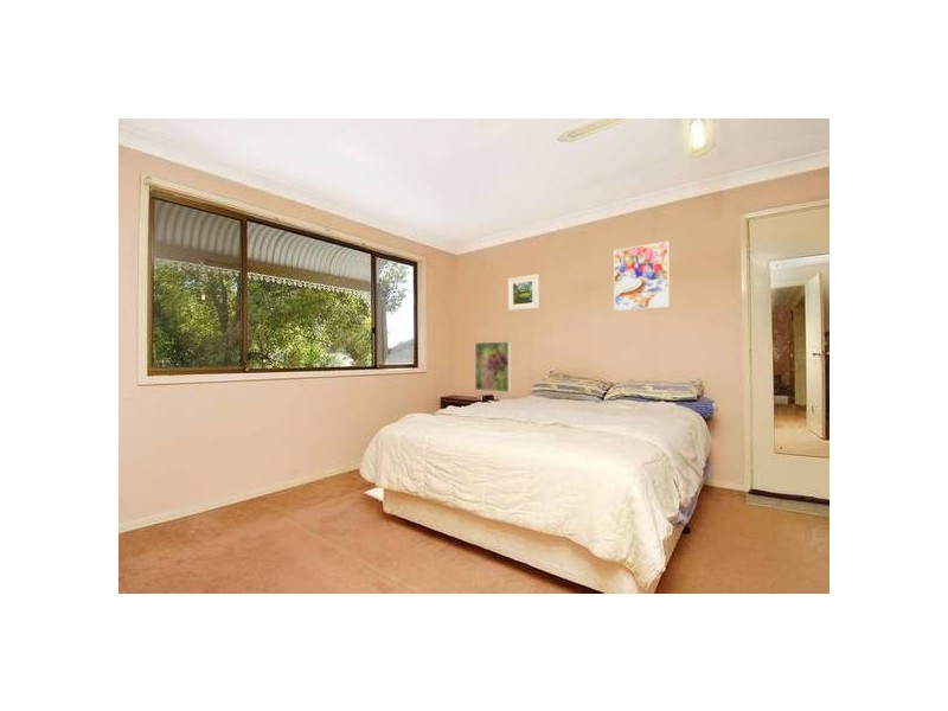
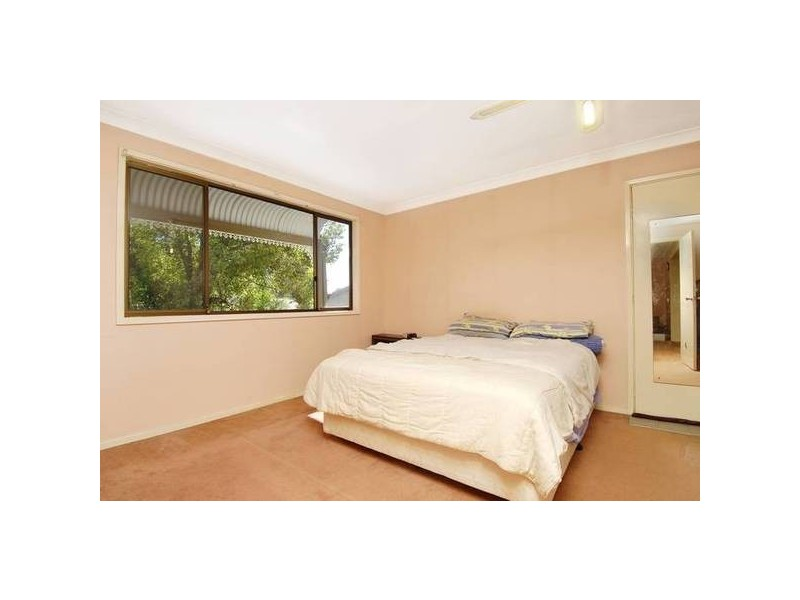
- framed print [613,241,671,312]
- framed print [507,274,539,312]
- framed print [474,340,512,393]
